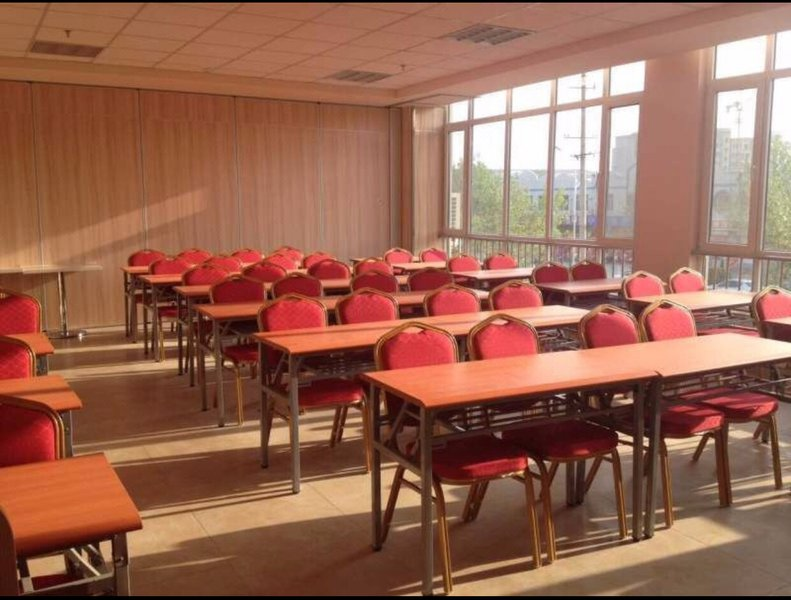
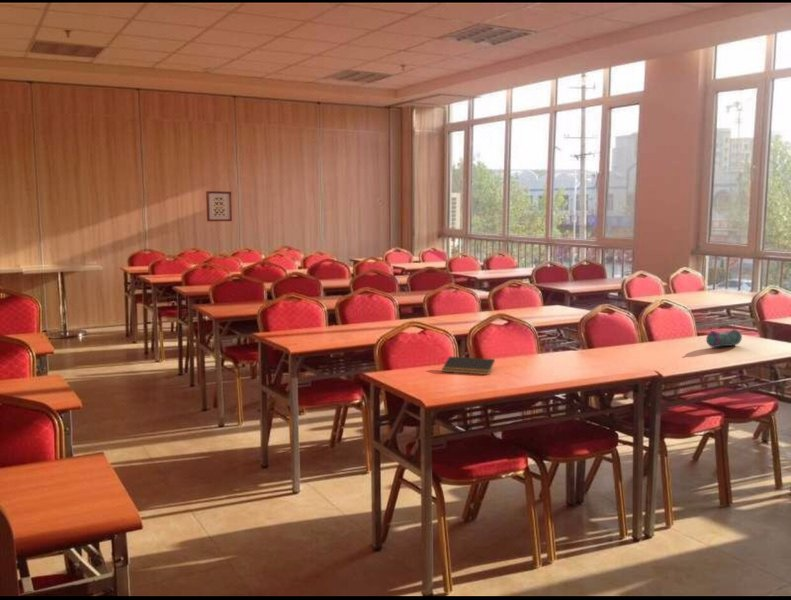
+ pencil case [705,328,743,348]
+ notepad [441,355,496,376]
+ wall art [205,190,233,222]
